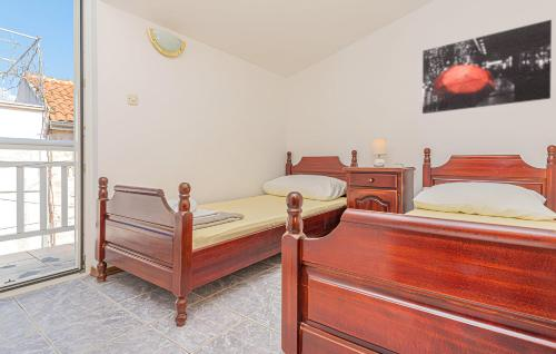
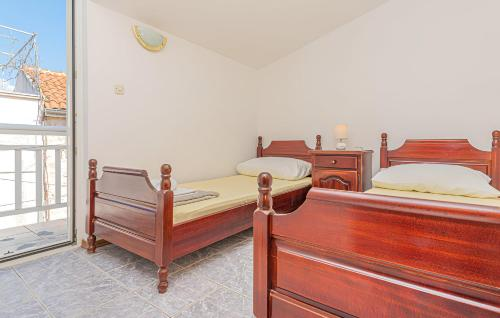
- wall art [421,19,553,115]
